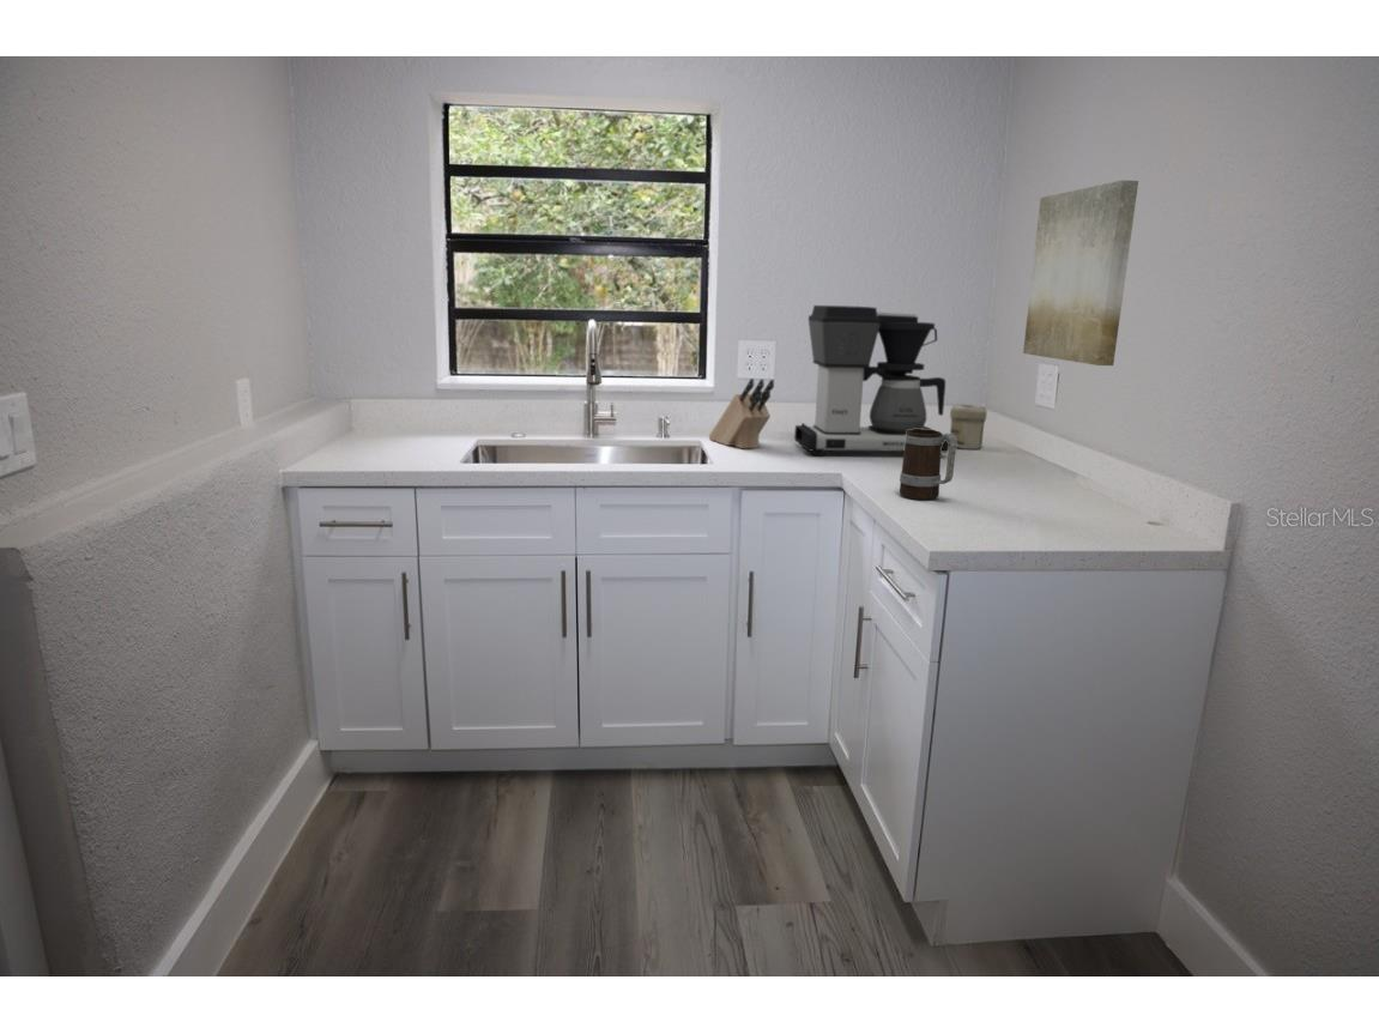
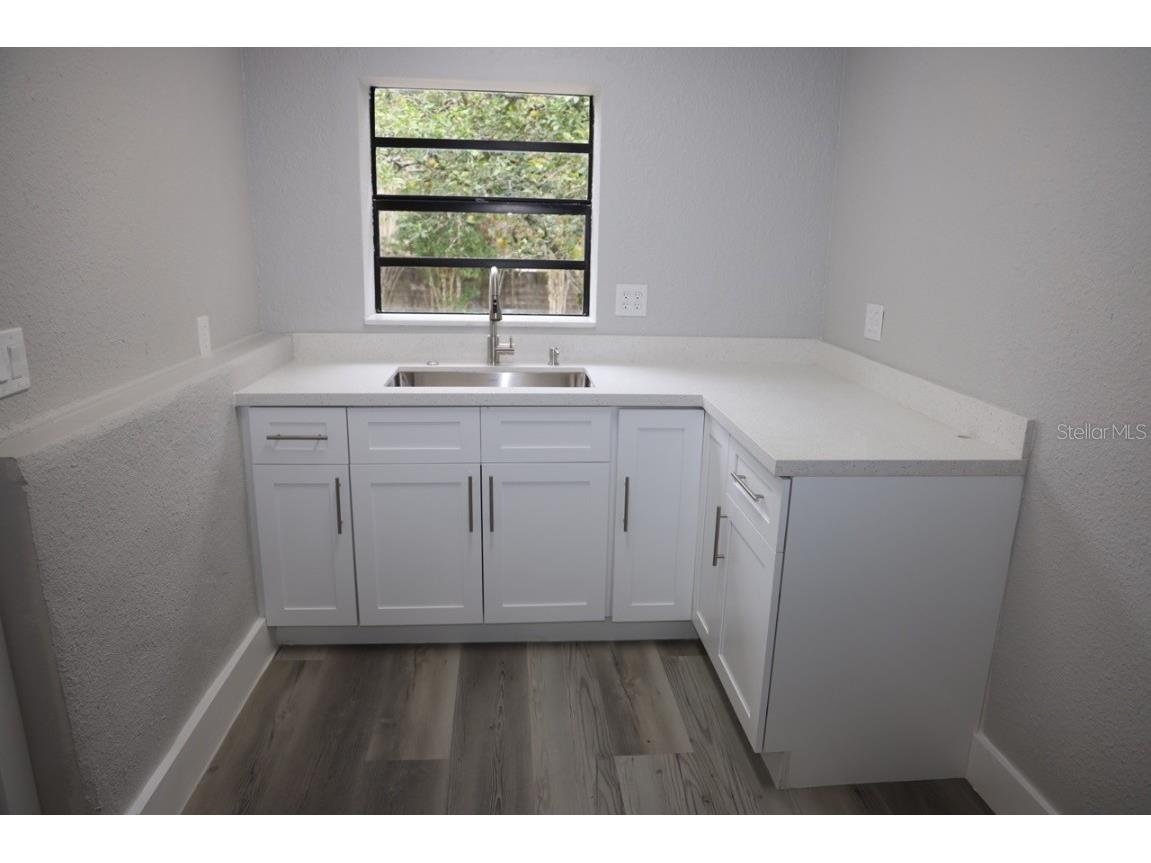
- coffee maker [793,304,950,456]
- knife block [707,377,775,449]
- jar [949,404,988,451]
- mug [899,429,957,501]
- wall art [1022,179,1139,367]
